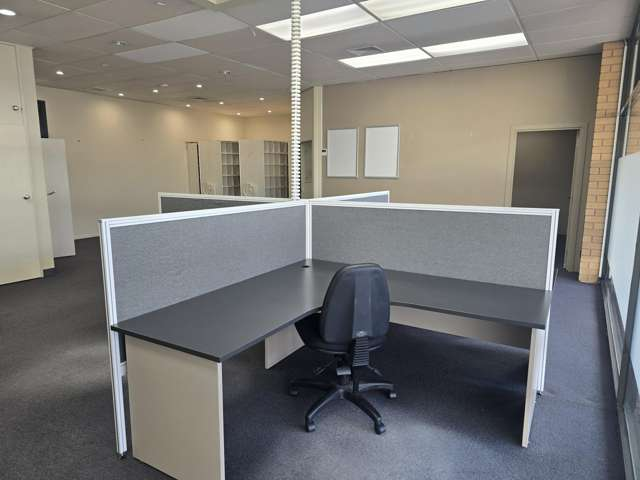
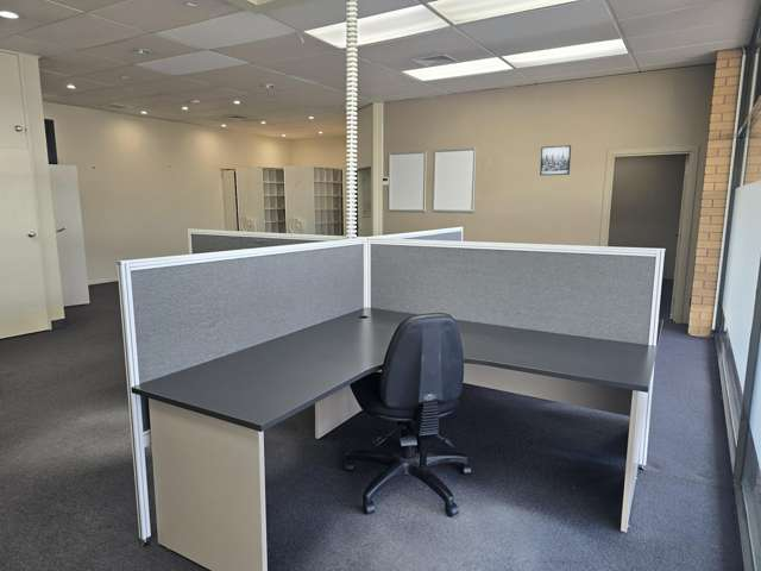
+ wall art [539,144,572,176]
